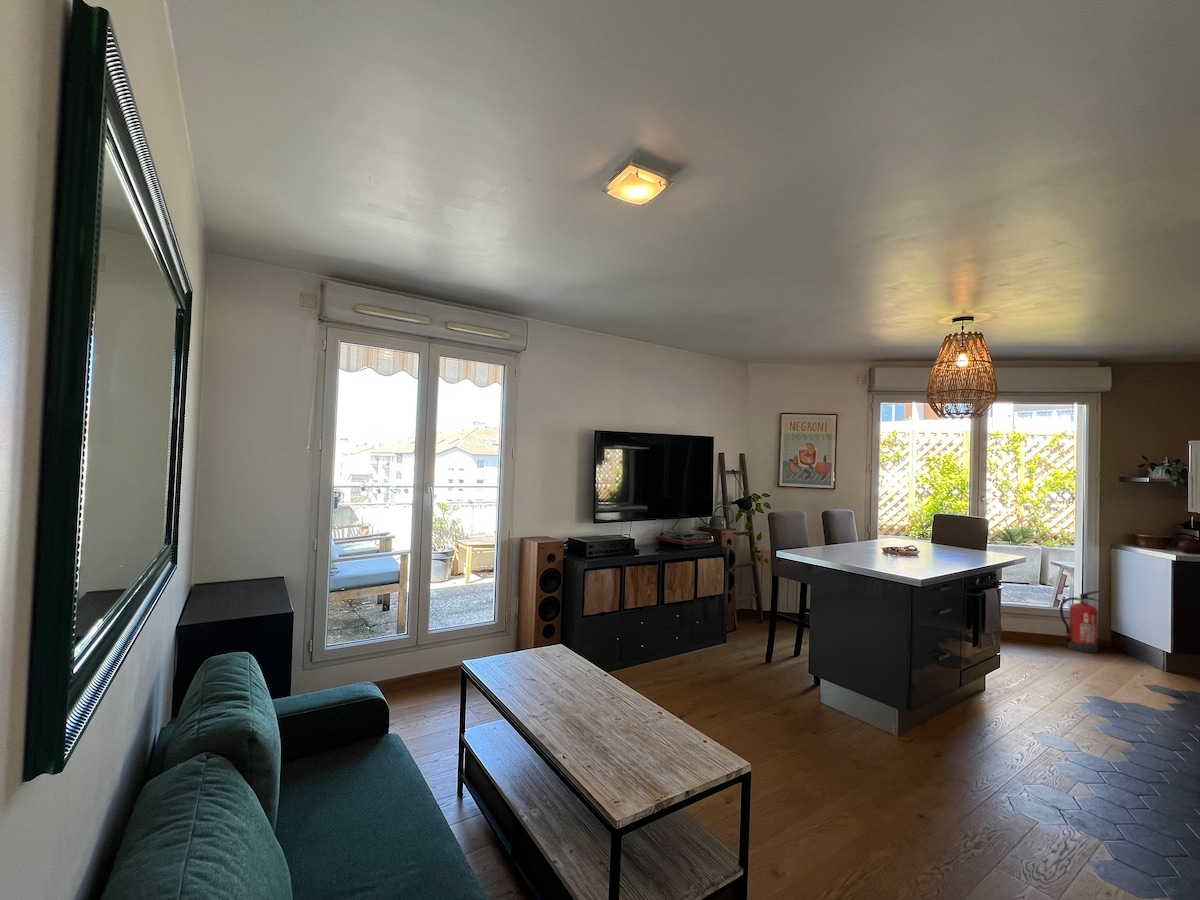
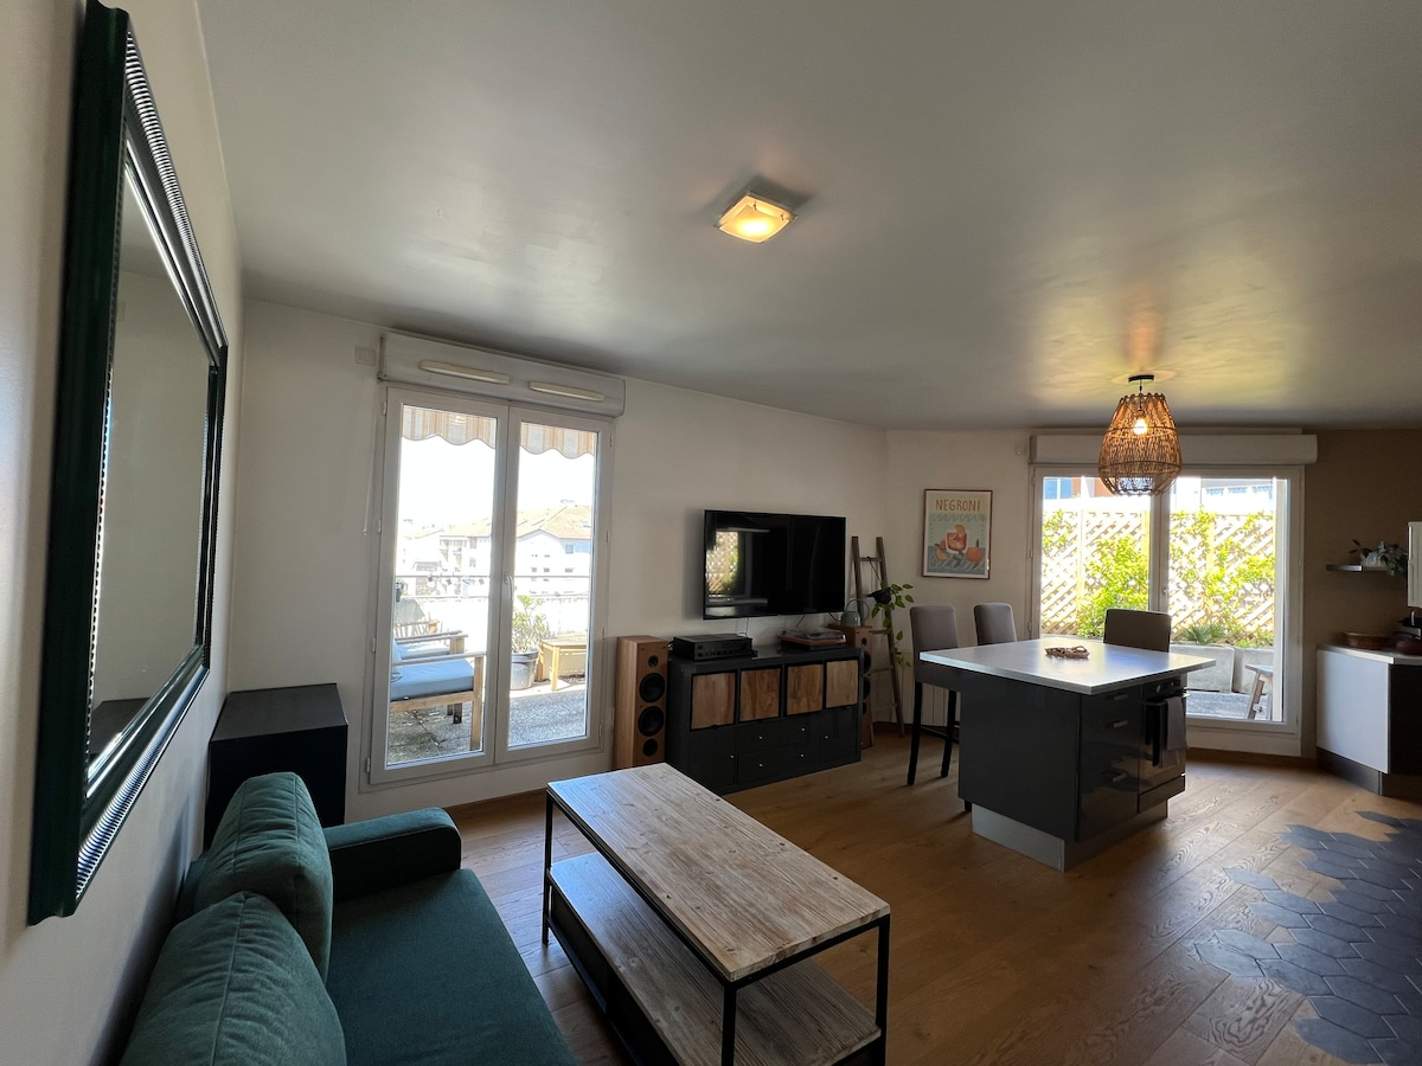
- fire extinguisher [1059,590,1102,654]
